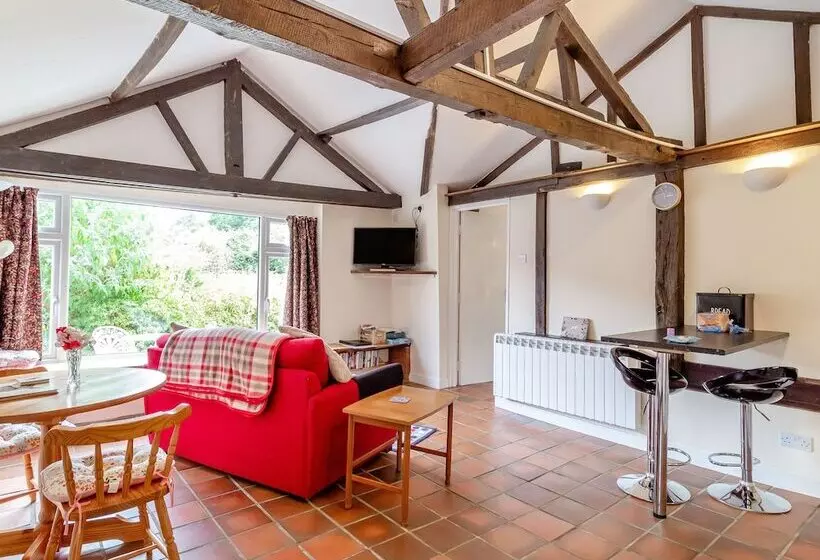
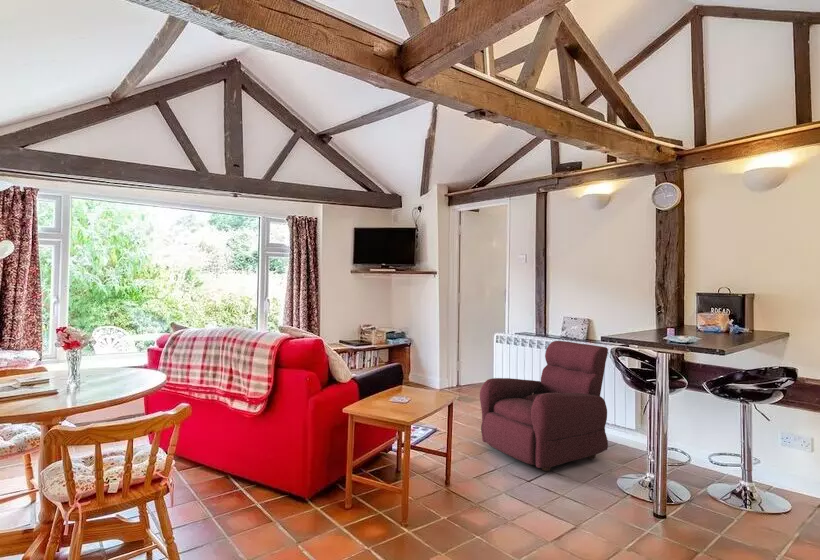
+ armchair [479,340,609,472]
